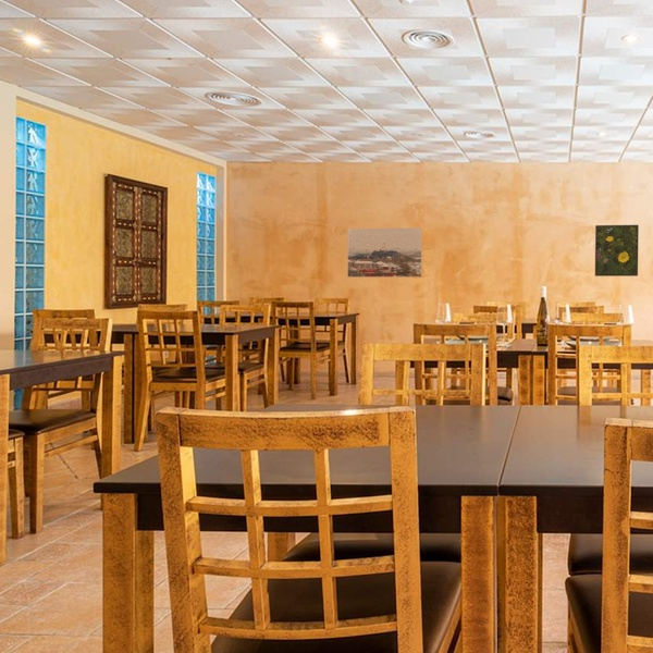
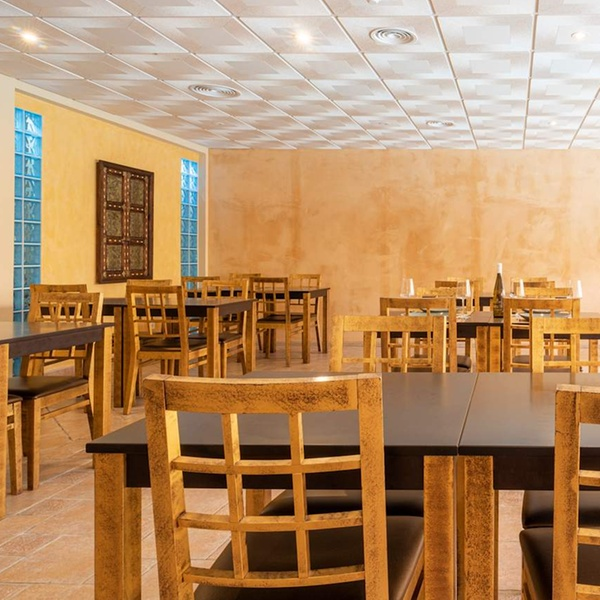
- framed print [346,226,423,279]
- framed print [594,224,640,278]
